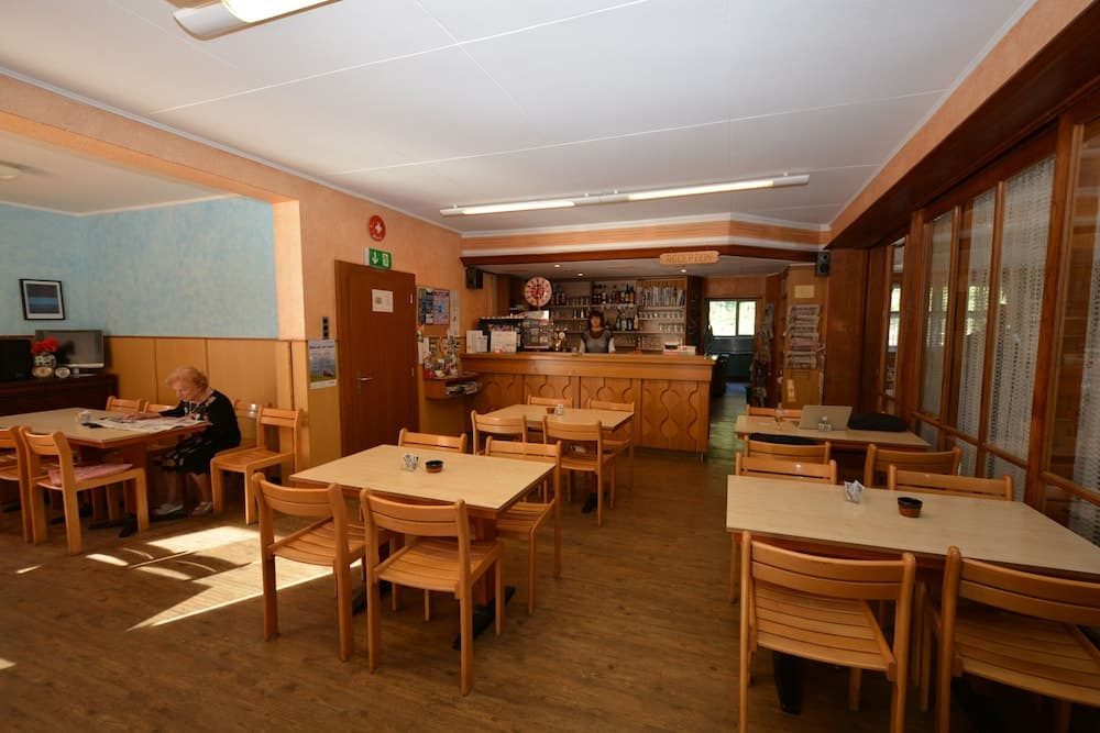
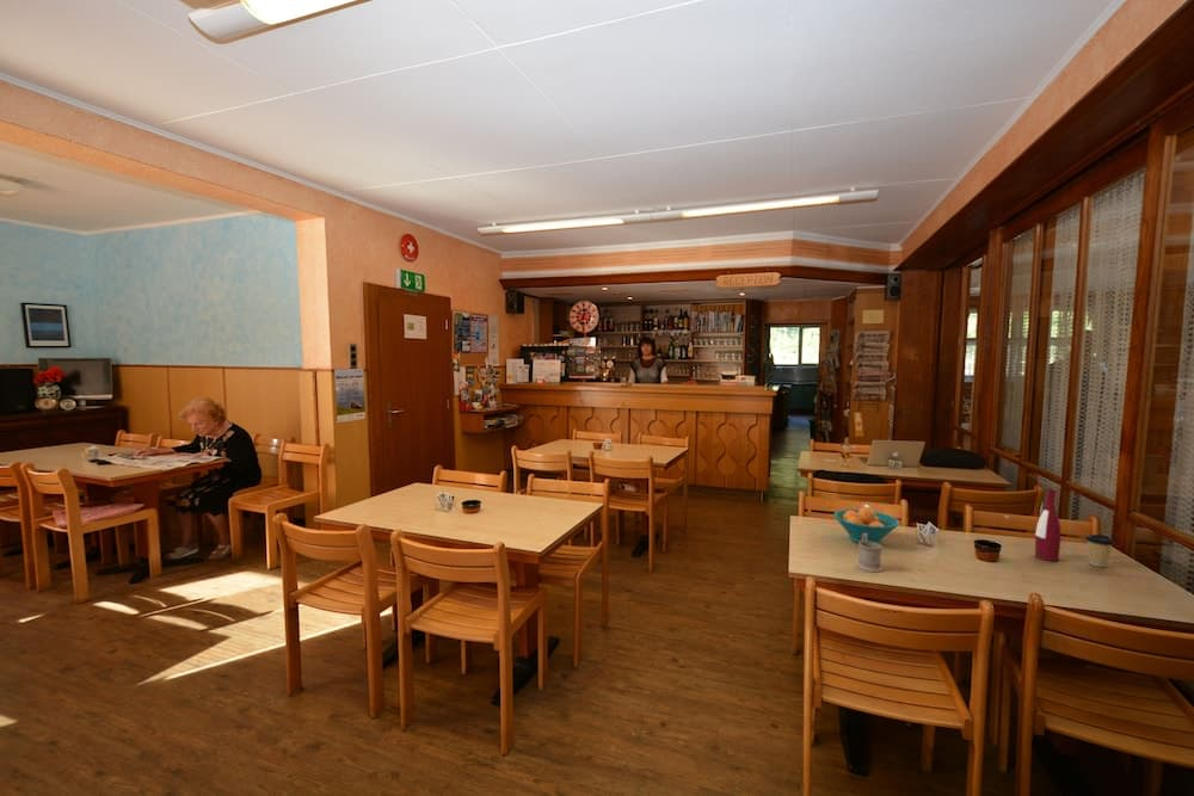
+ coffee cup [1084,533,1115,568]
+ alcohol [1034,488,1063,562]
+ fruit bowl [832,506,901,544]
+ mug [855,533,884,573]
